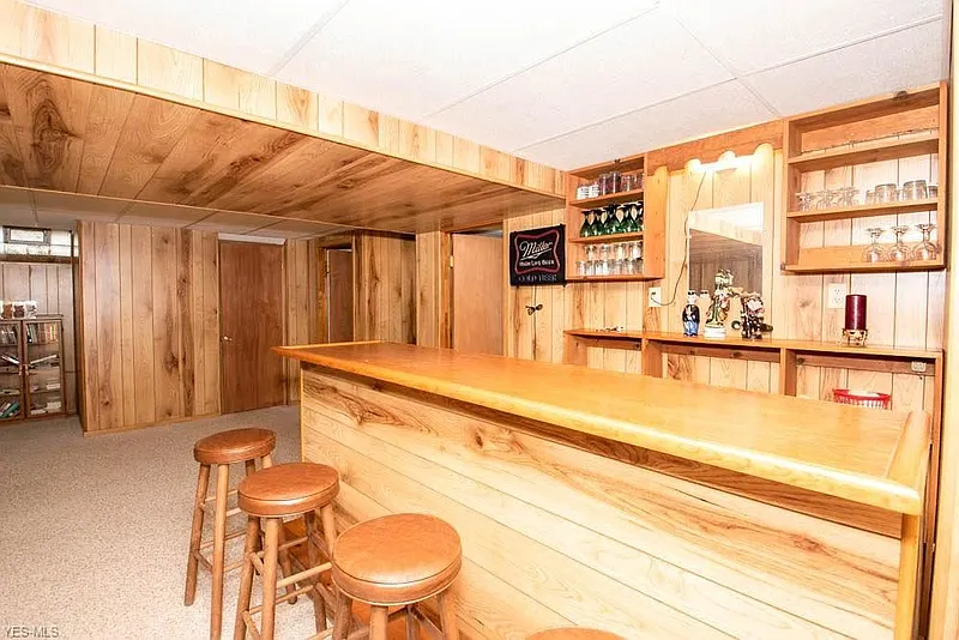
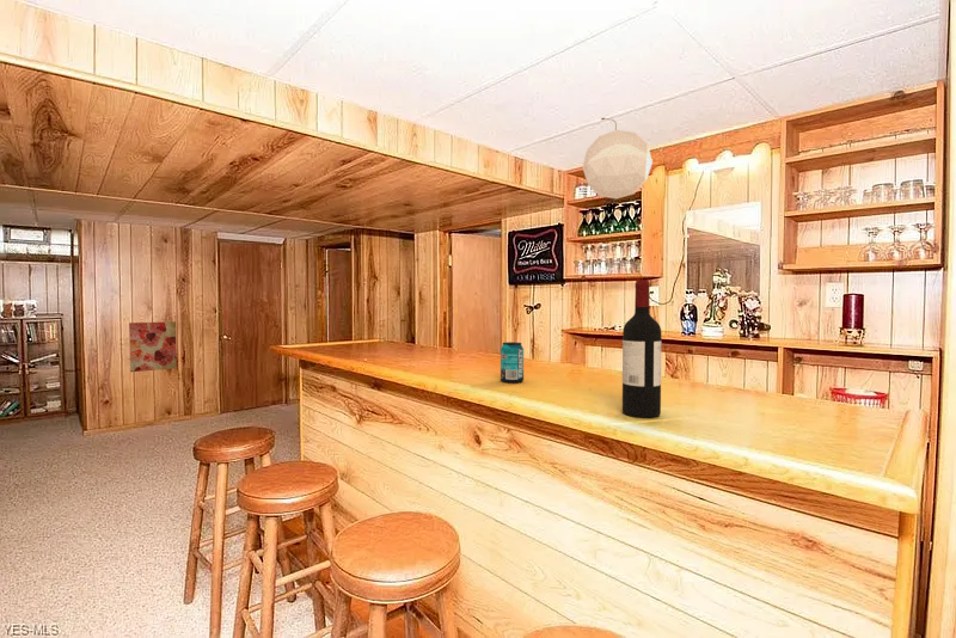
+ pendant light [582,117,654,200]
+ beverage can [500,341,525,385]
+ wall art [128,320,178,373]
+ wine bottle [621,280,662,419]
